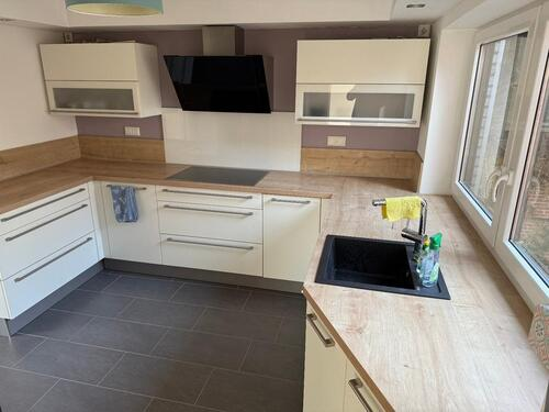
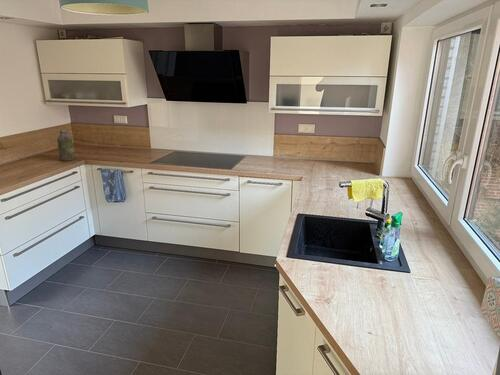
+ canister [56,129,76,162]
